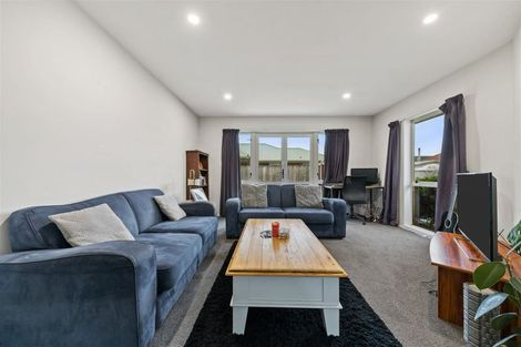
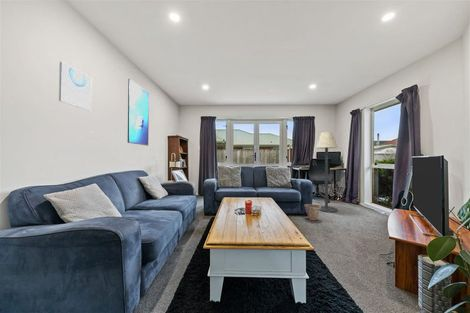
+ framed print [127,78,150,147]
+ floor lamp [315,131,339,213]
+ wall art [58,61,92,111]
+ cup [304,203,321,221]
